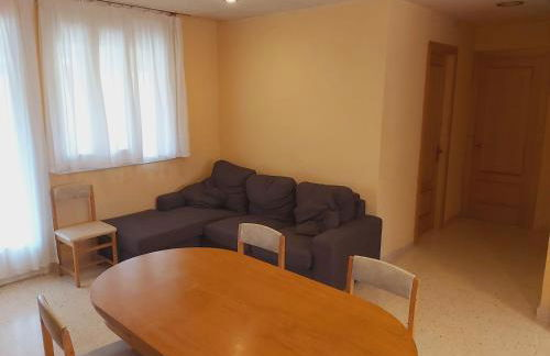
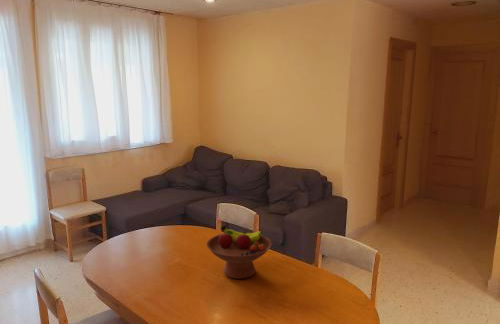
+ fruit bowl [206,224,273,280]
